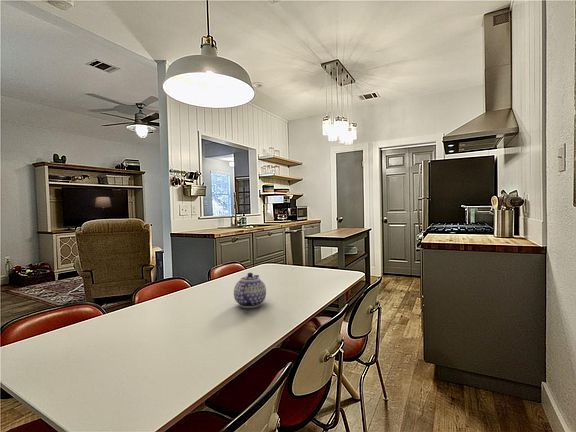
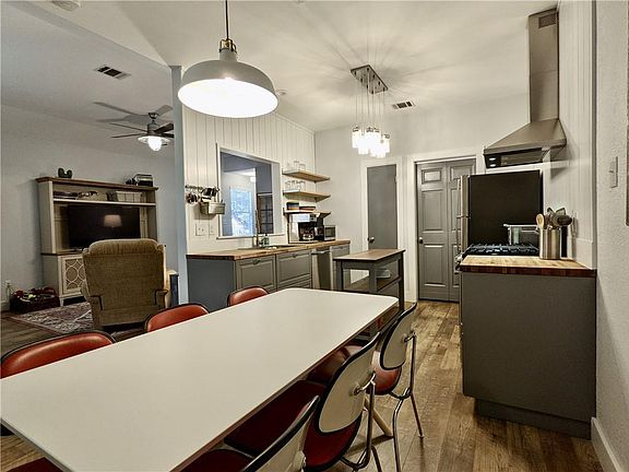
- teapot [233,272,267,309]
